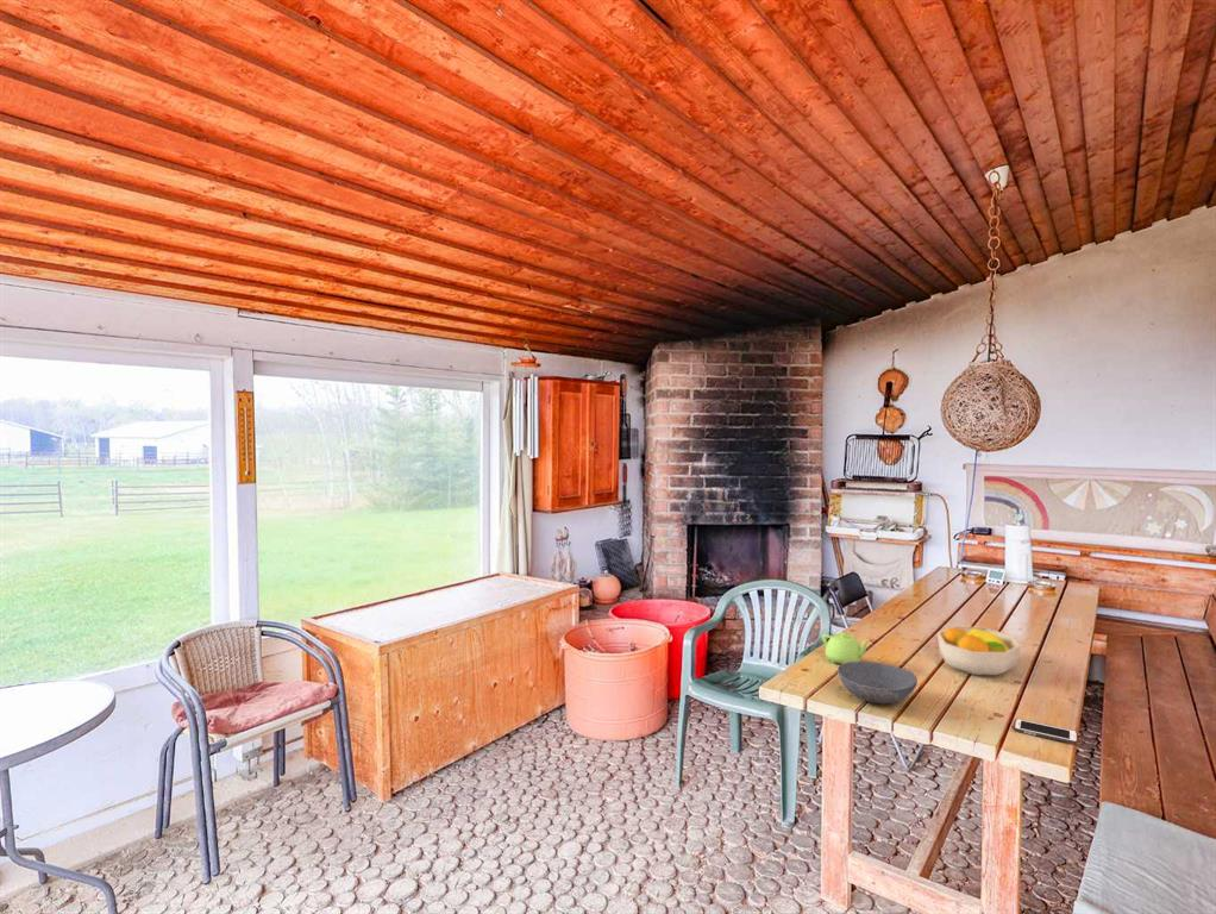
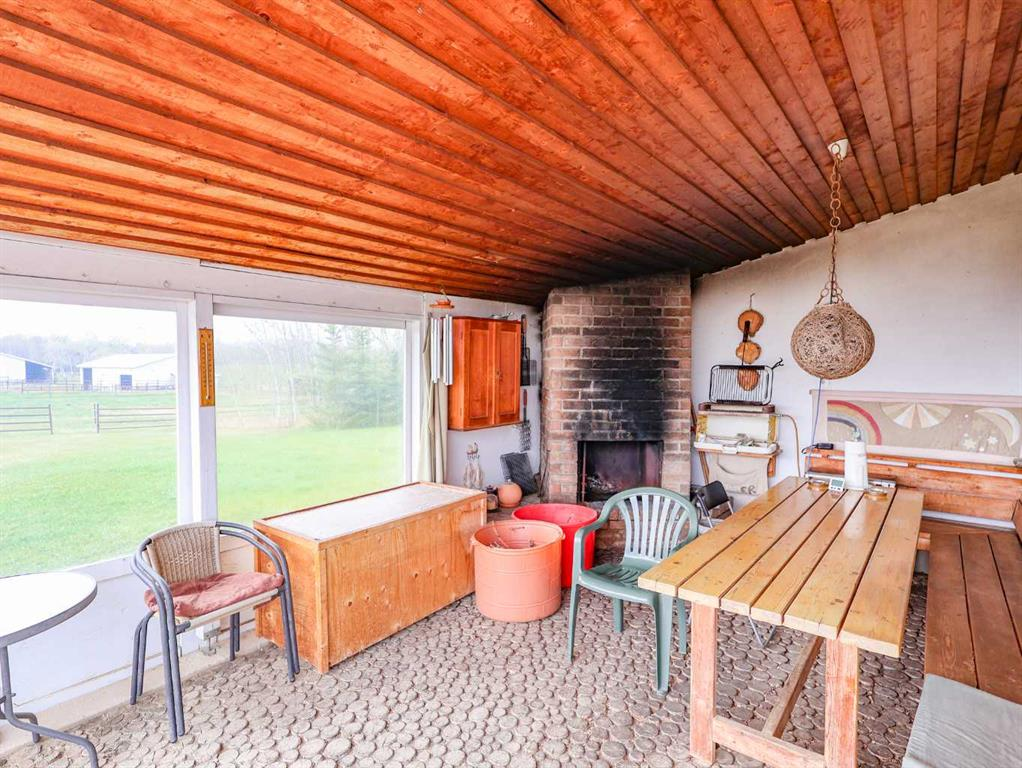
- bowl [836,661,919,705]
- fruit bowl [936,625,1022,677]
- cell phone [1013,718,1079,745]
- teapot [821,631,871,665]
